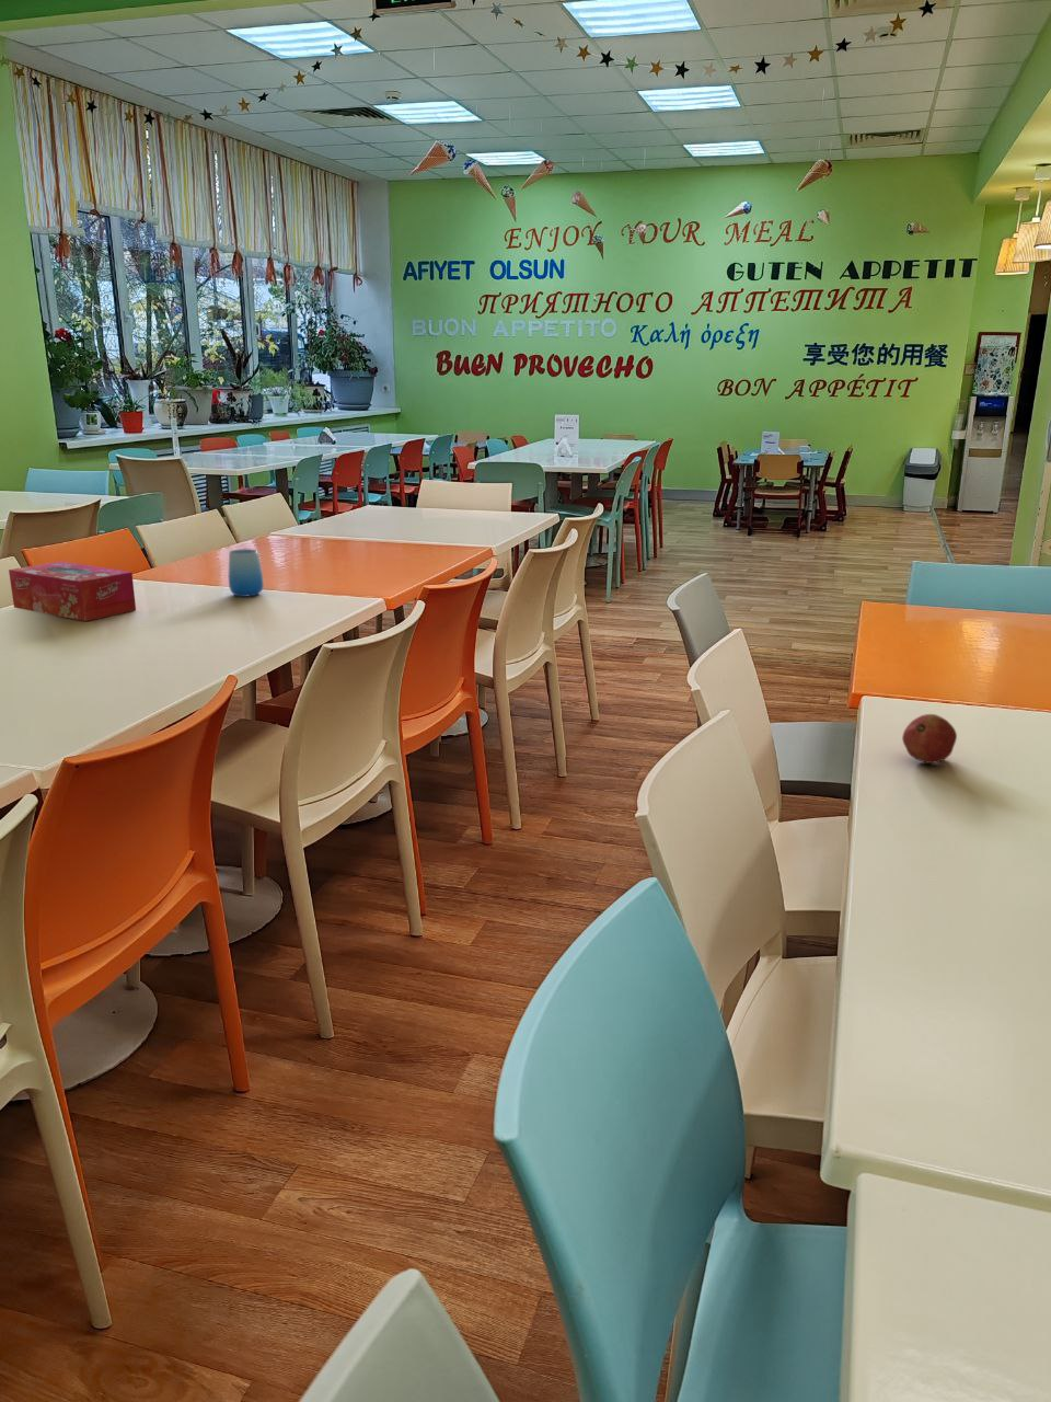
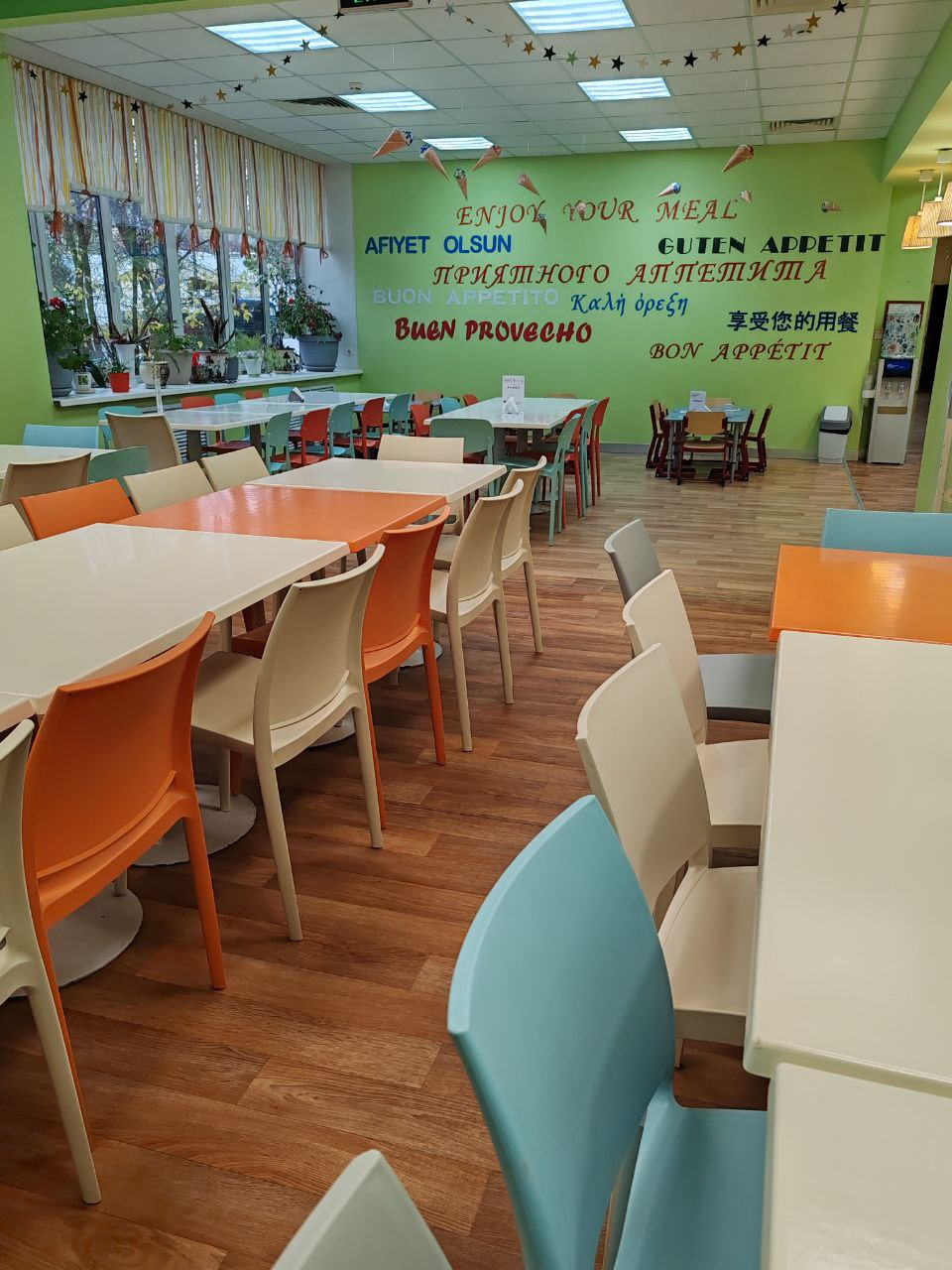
- fruit [901,713,958,765]
- tissue box [8,561,137,623]
- cup [227,548,265,598]
